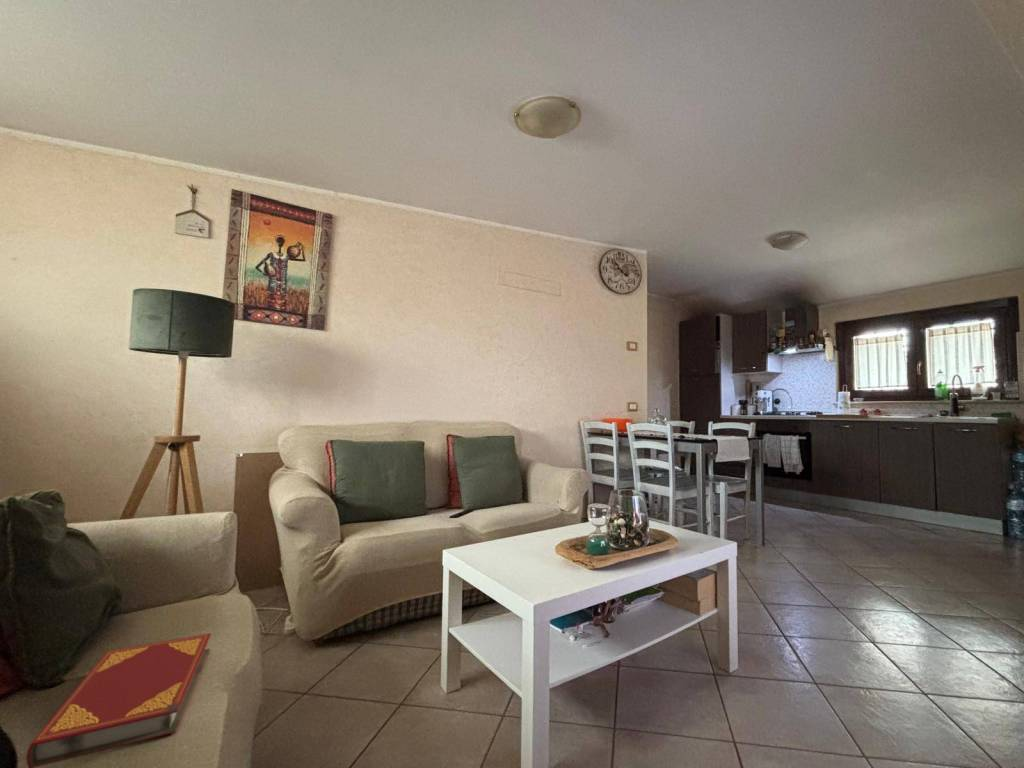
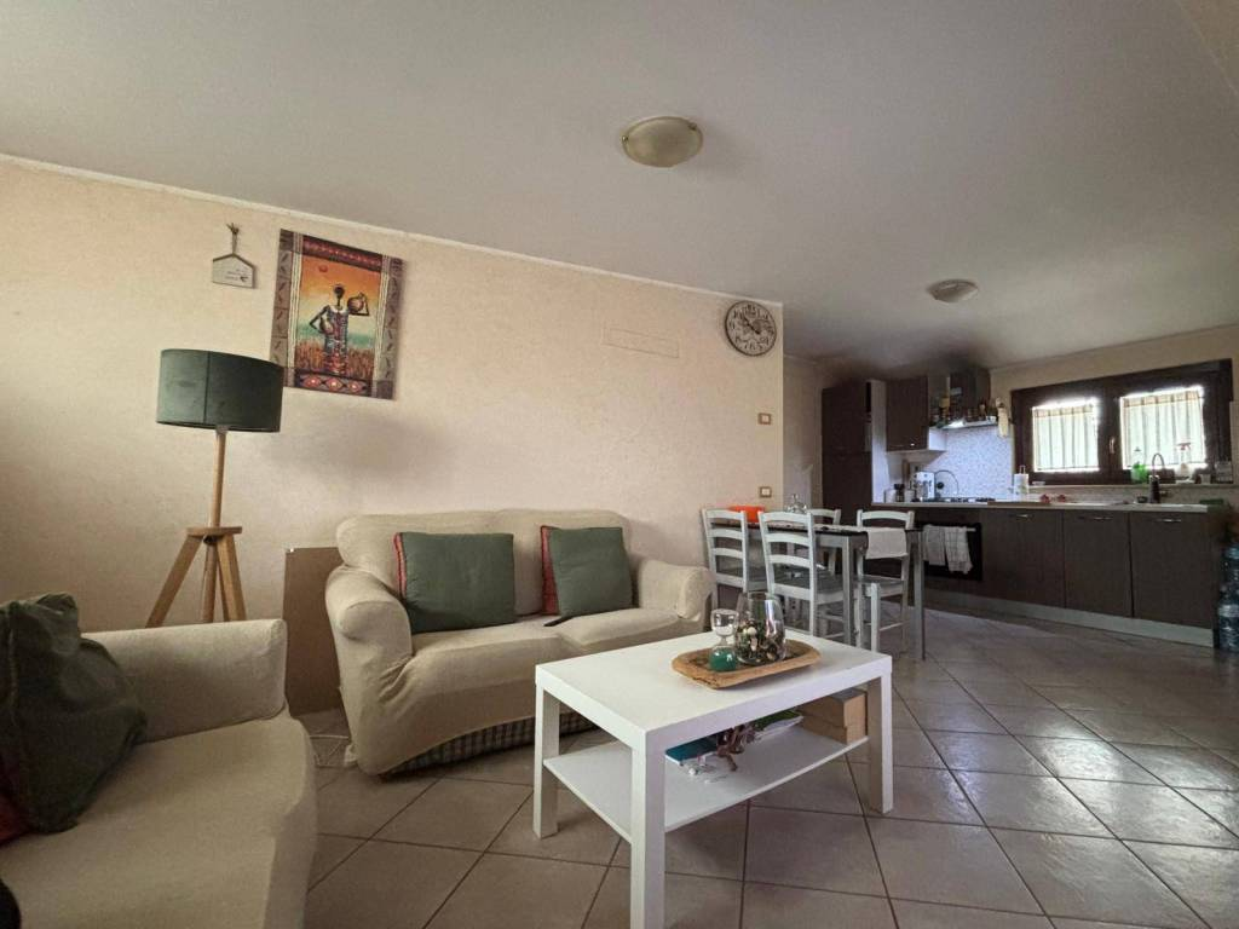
- hardback book [25,632,212,768]
